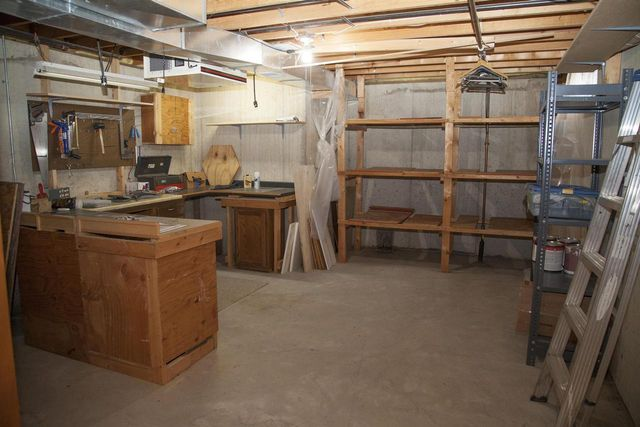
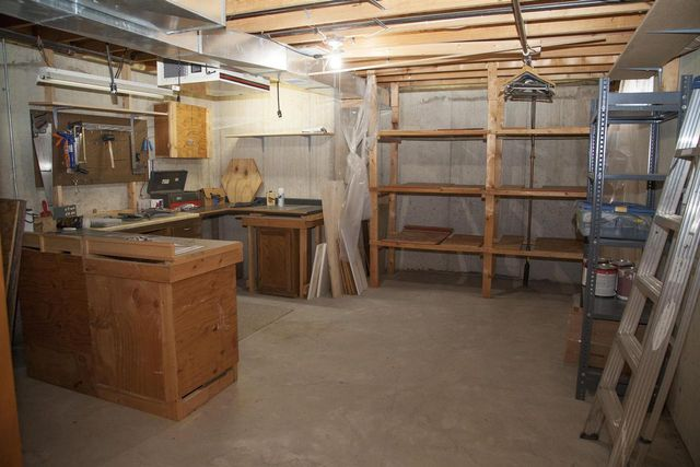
- waste bin [374,228,396,254]
